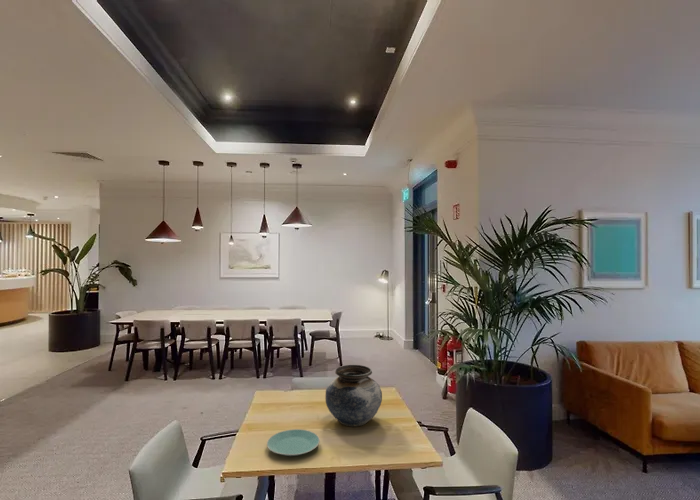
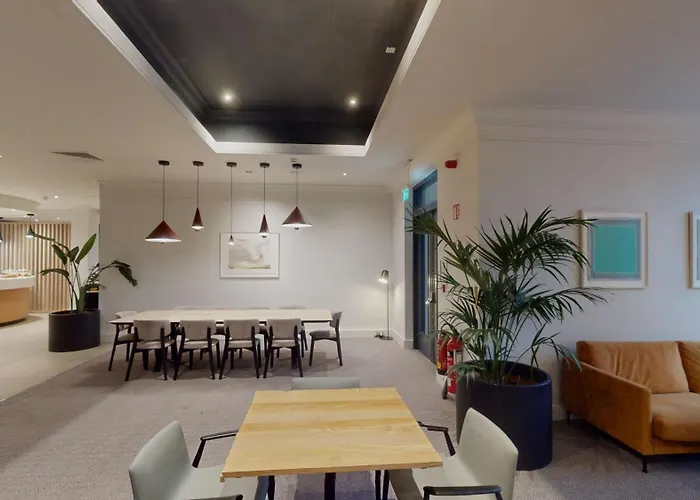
- plate [266,428,321,457]
- vase [324,364,383,428]
